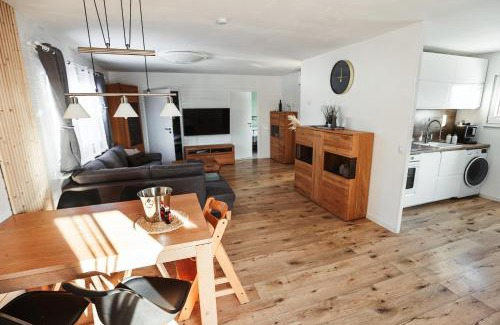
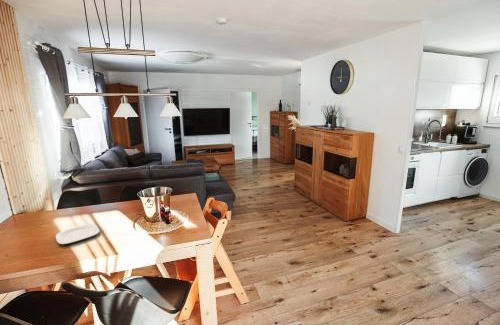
+ plate [55,223,100,245]
